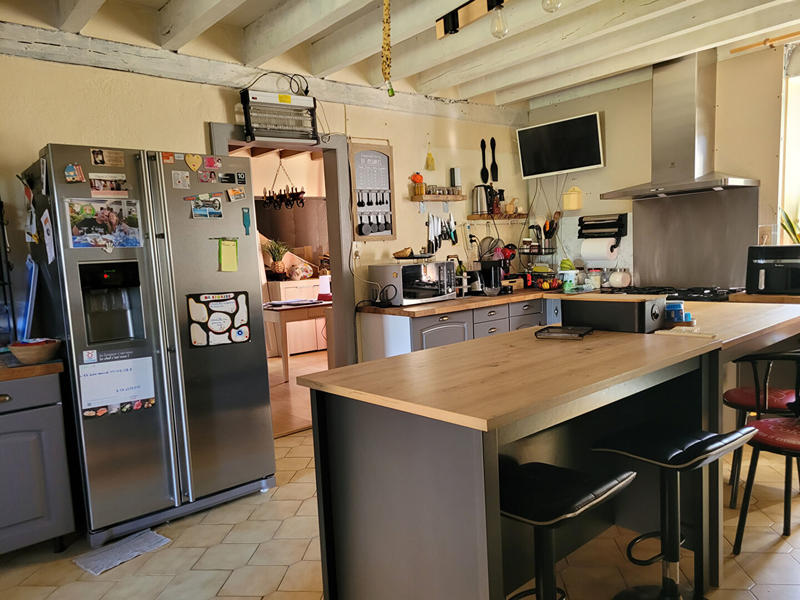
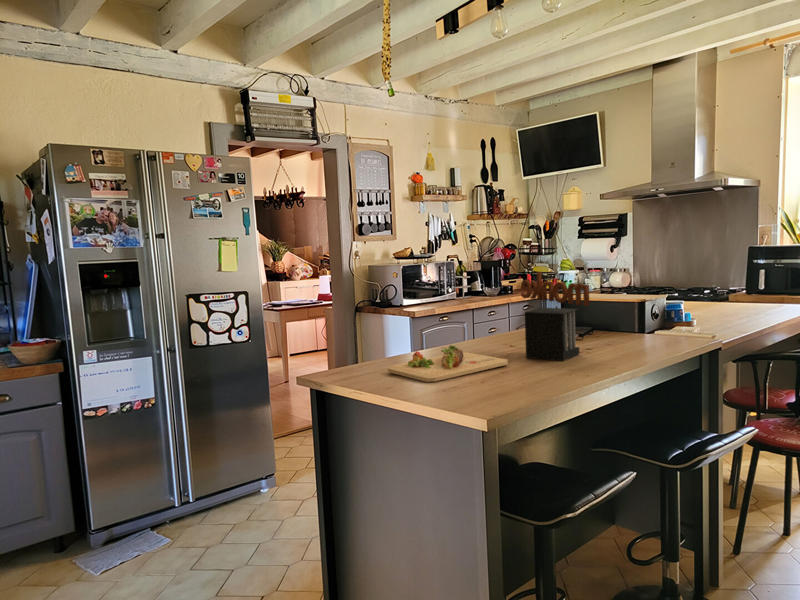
+ cutting board [386,344,509,383]
+ knife block [520,271,590,362]
